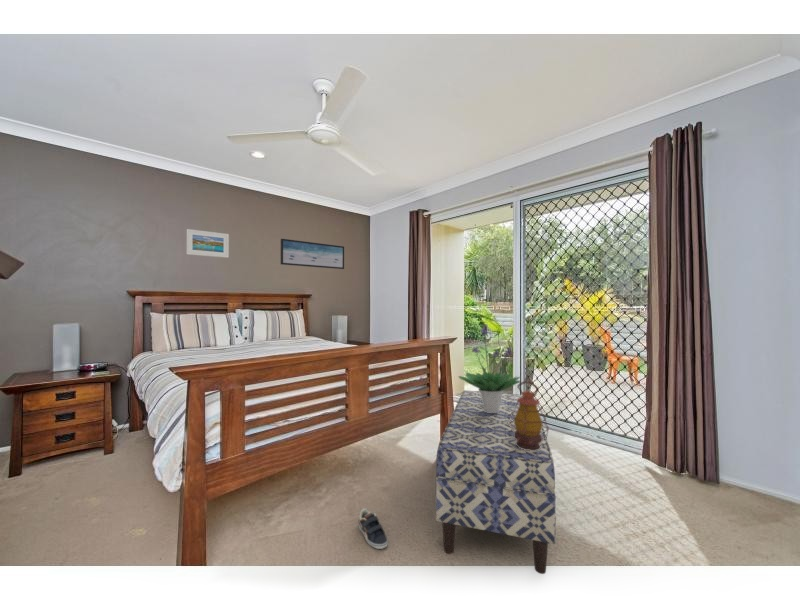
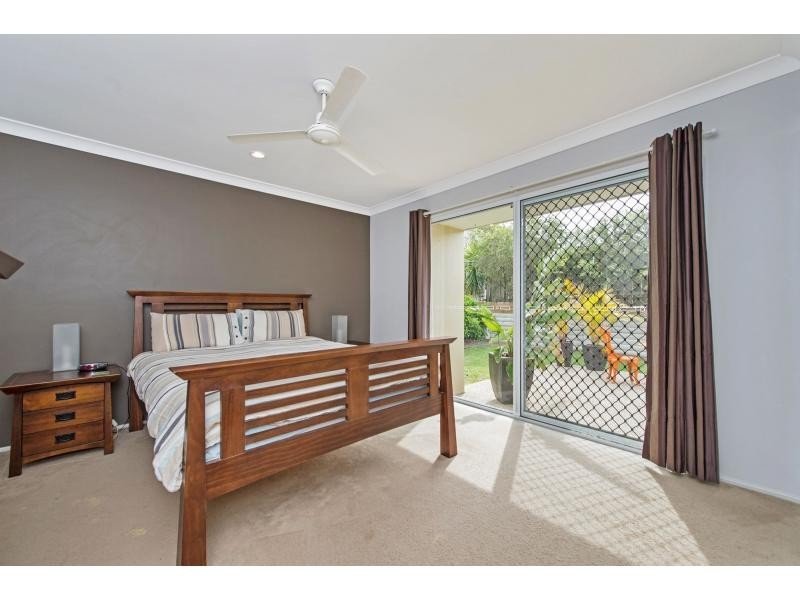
- lantern [508,376,550,451]
- bench [435,389,557,575]
- sneaker [357,507,389,550]
- wall art [280,238,345,270]
- potted plant [457,323,523,413]
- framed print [185,228,230,259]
